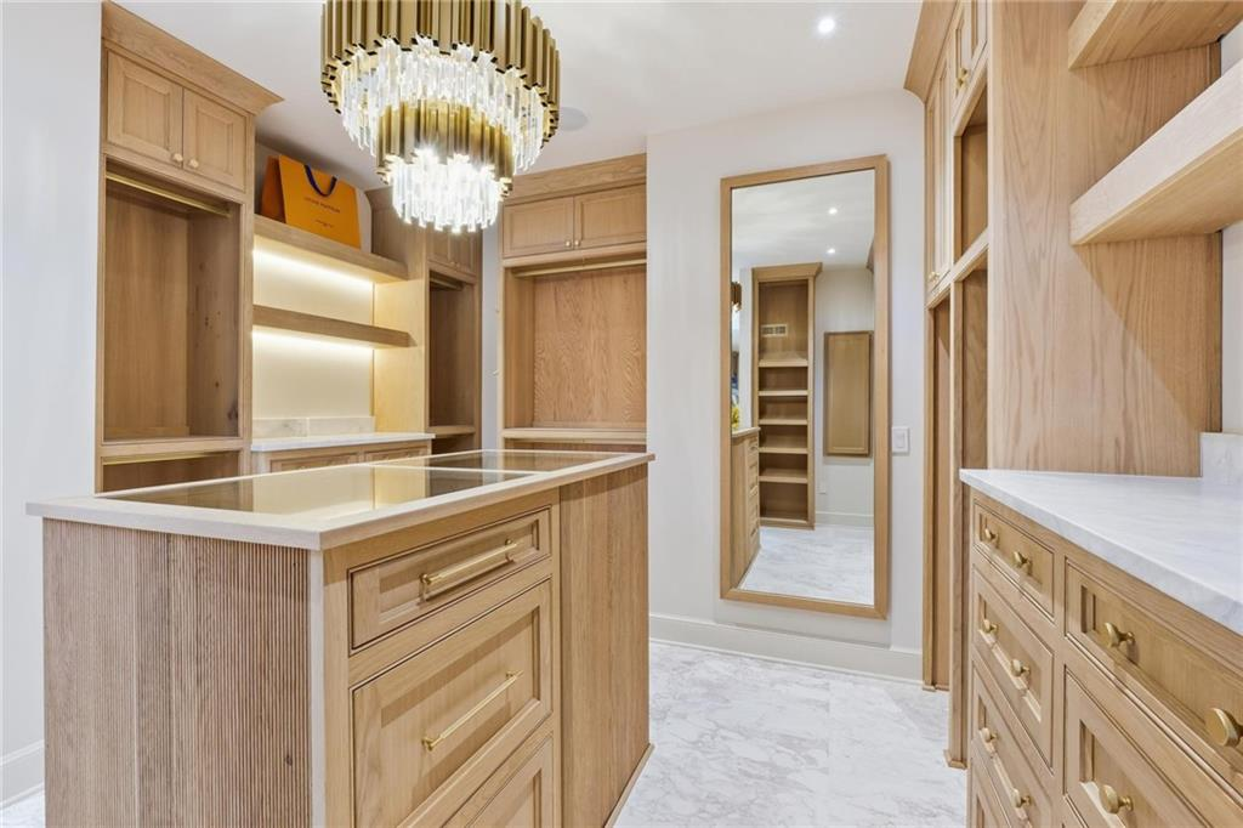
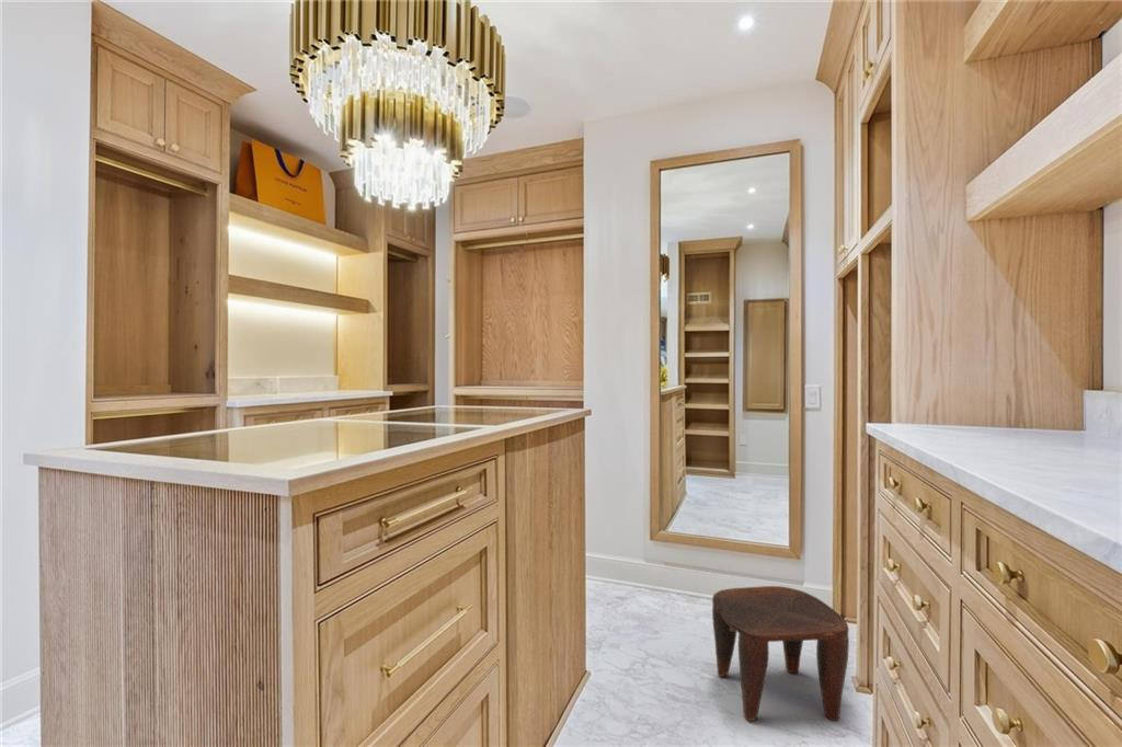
+ stool [711,585,850,722]
